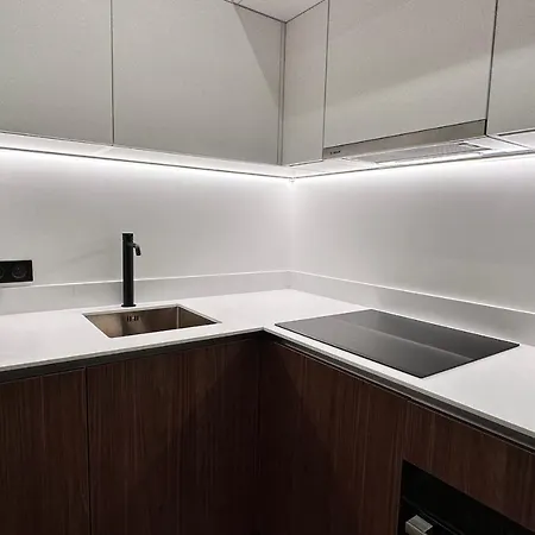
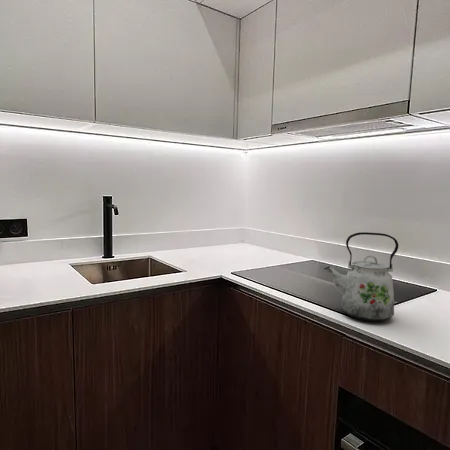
+ kettle [323,231,399,322]
